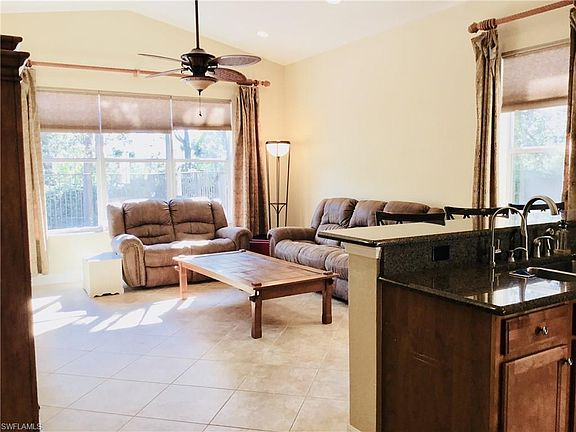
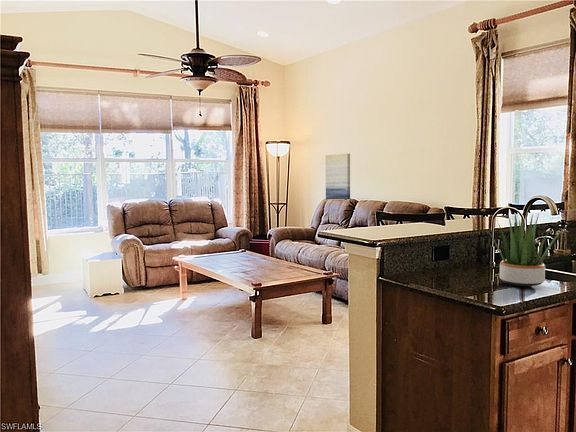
+ potted plant [484,212,569,288]
+ wall art [325,153,351,201]
